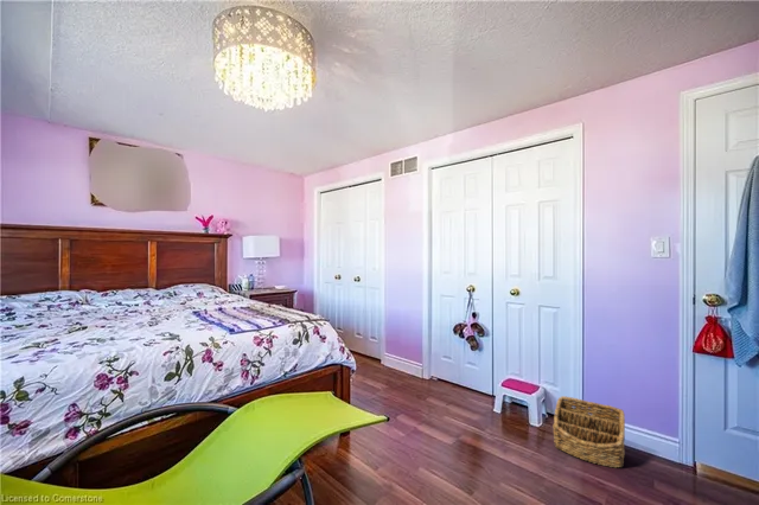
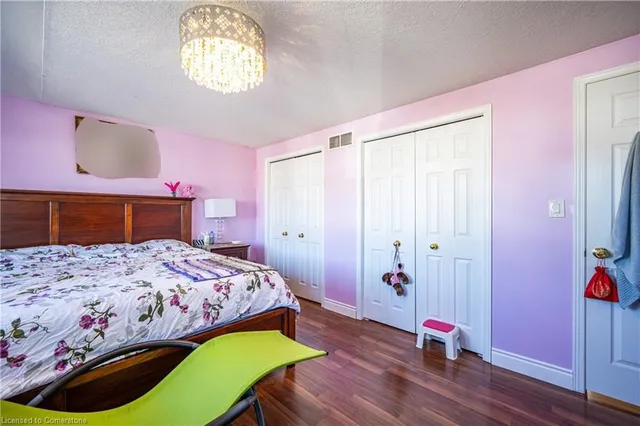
- basket [551,395,626,468]
